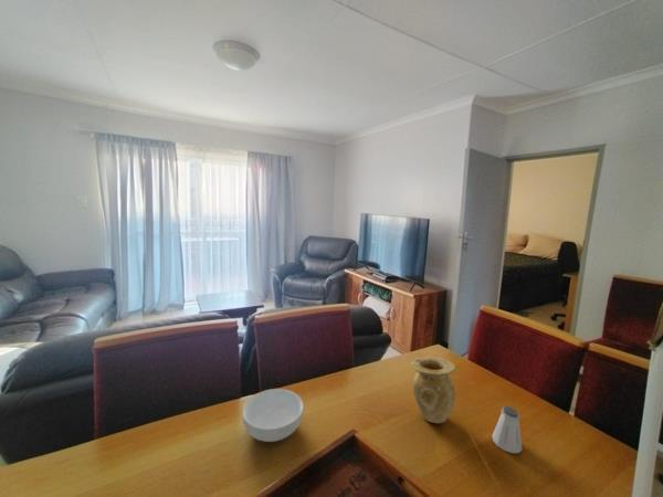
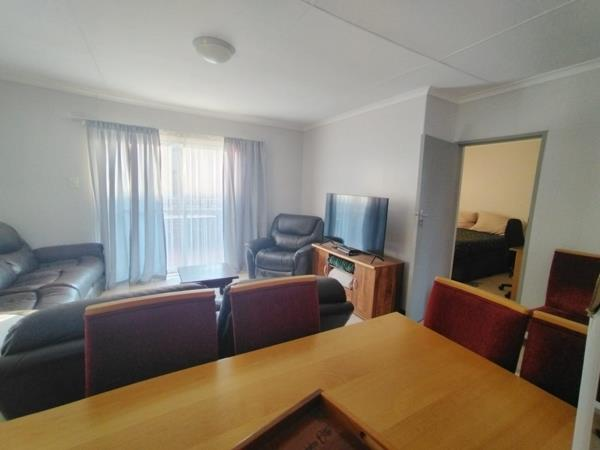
- saltshaker [491,405,523,454]
- vase [410,356,456,424]
- cereal bowl [242,388,304,443]
